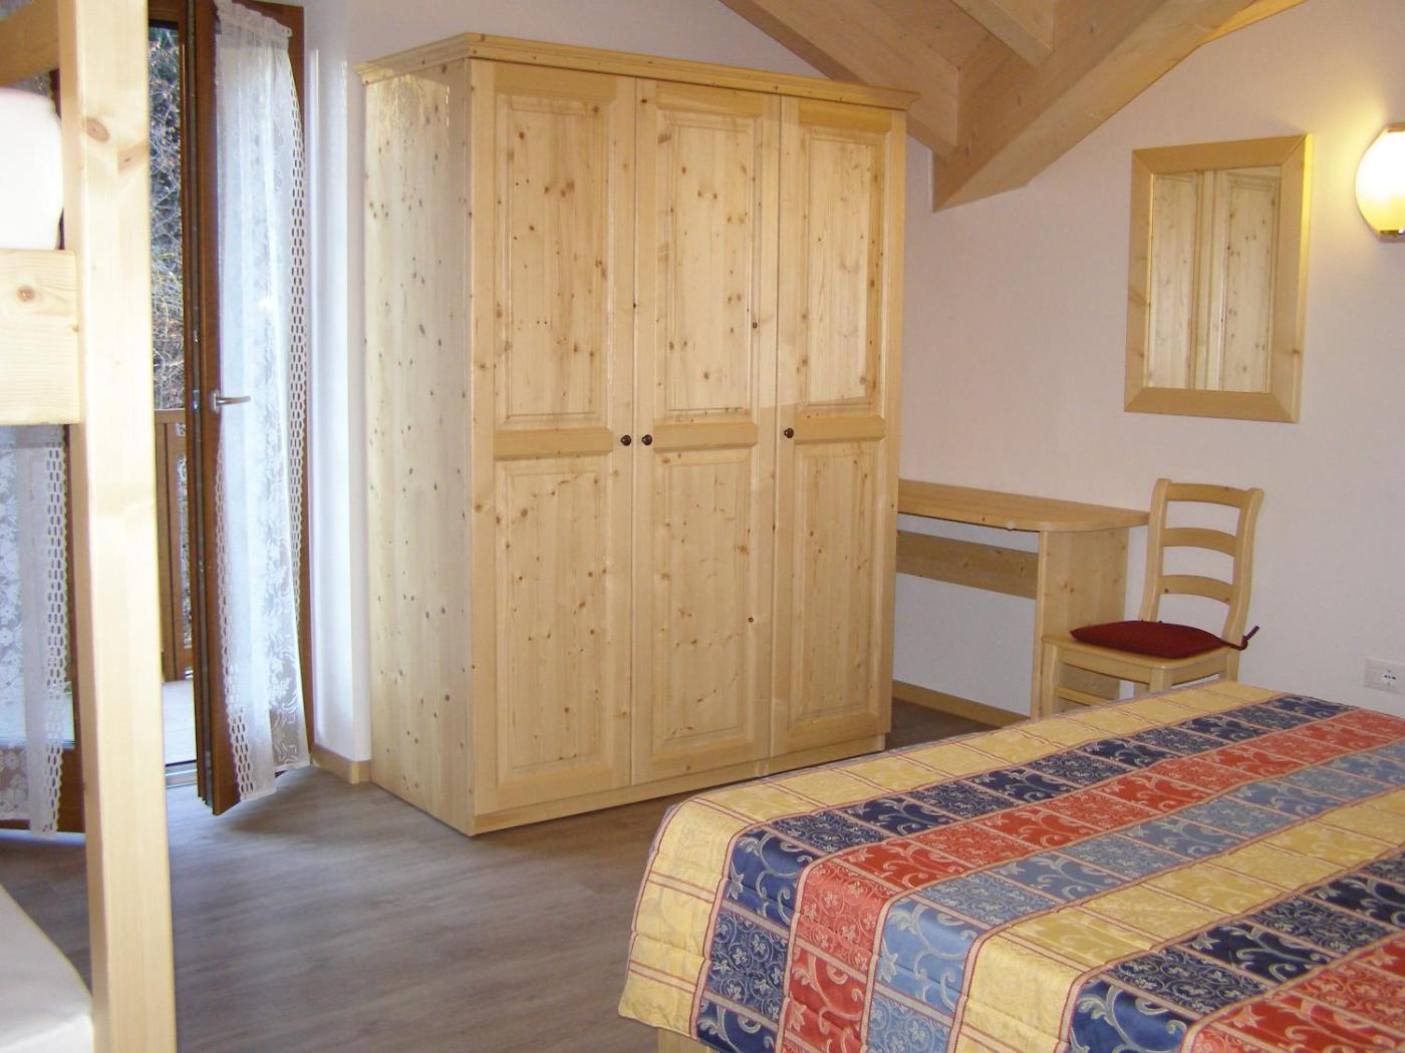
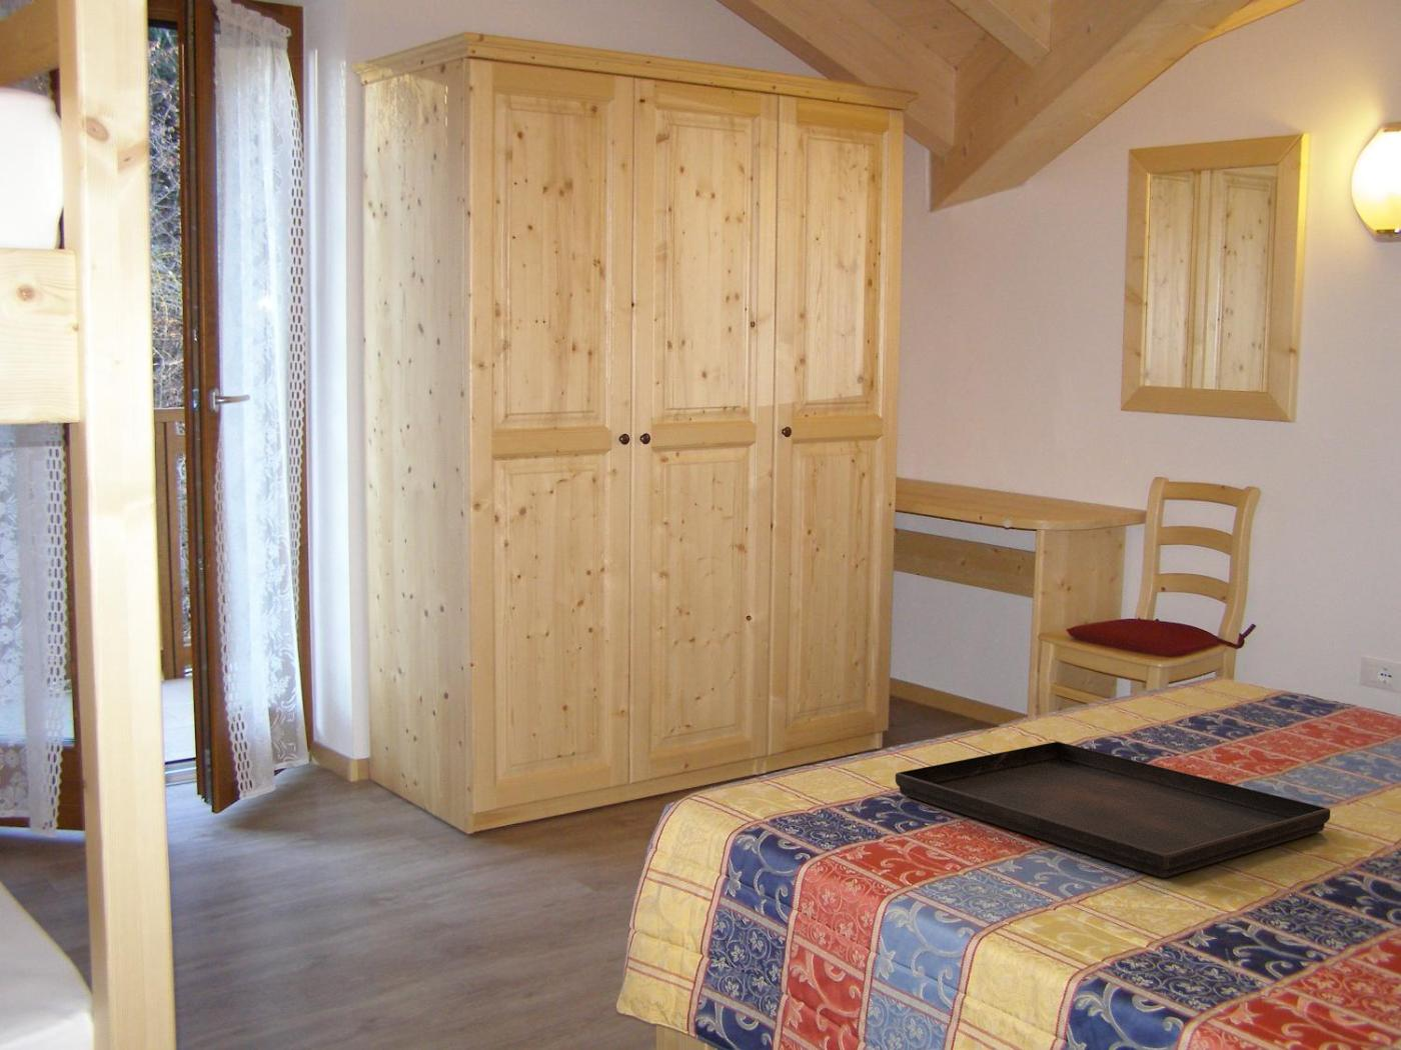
+ serving tray [895,741,1332,879]
